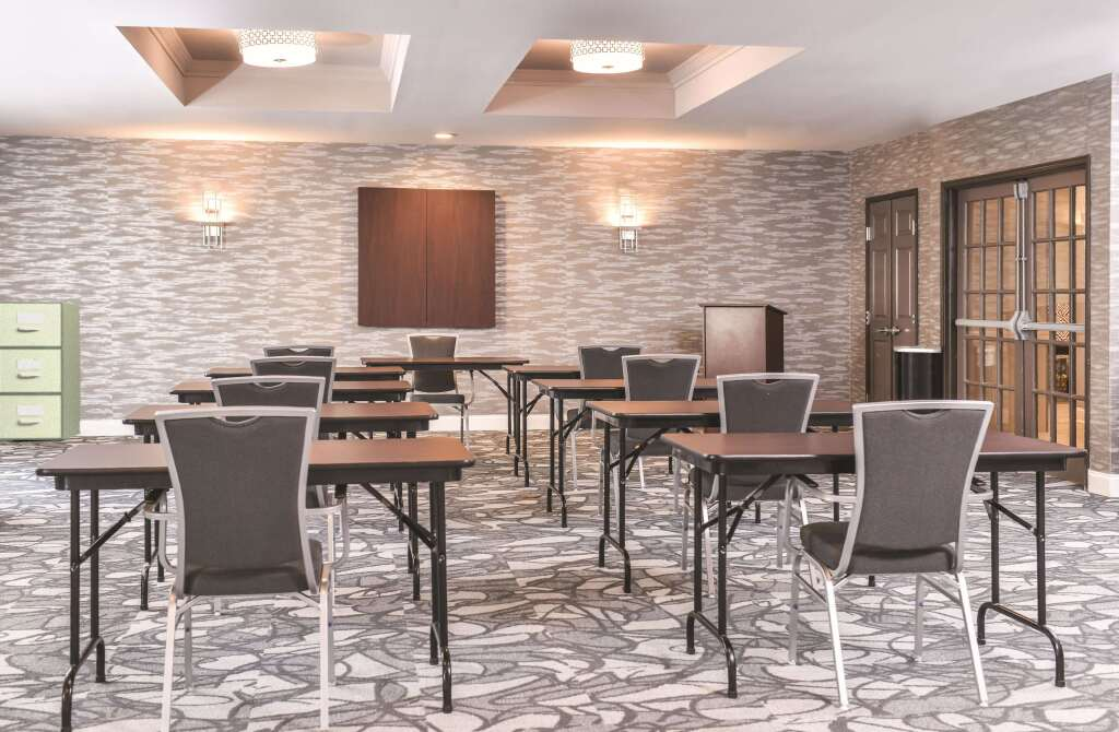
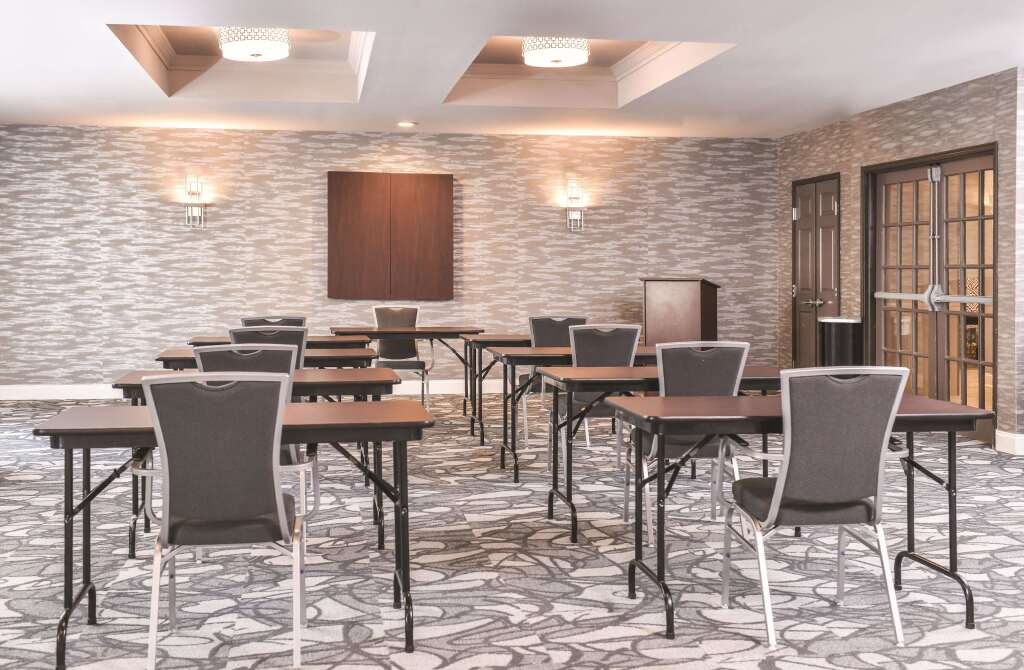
- filing cabinet [0,300,82,441]
